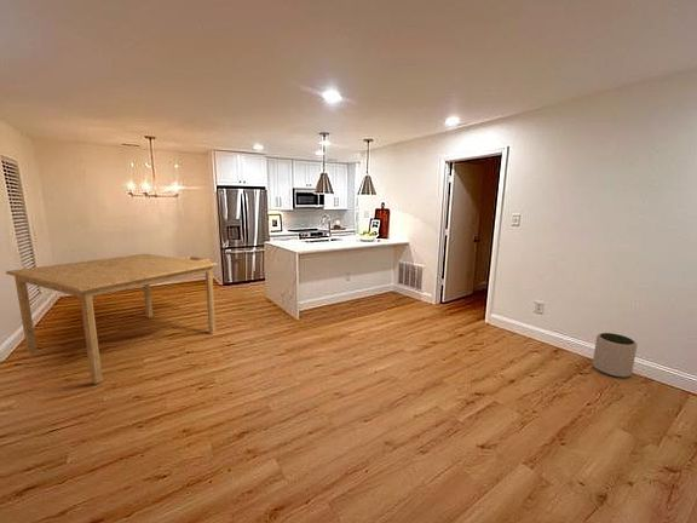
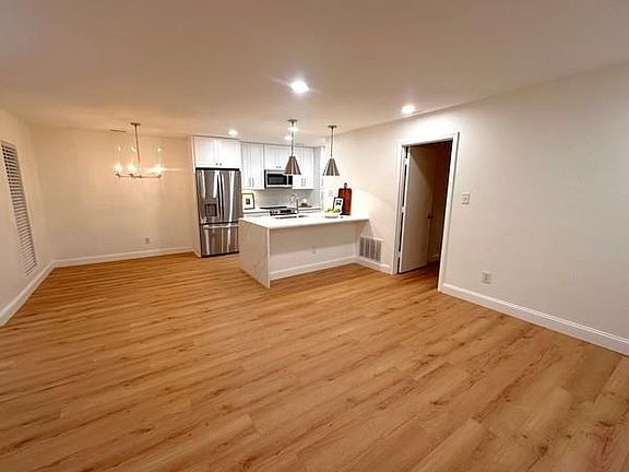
- plant pot [592,332,638,378]
- dining table [5,253,219,385]
